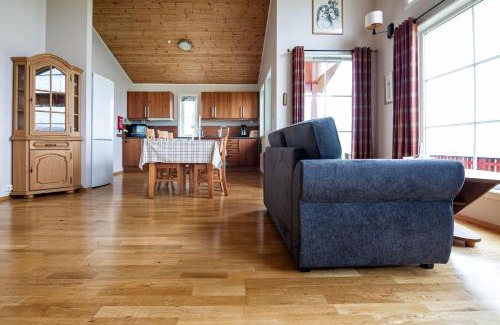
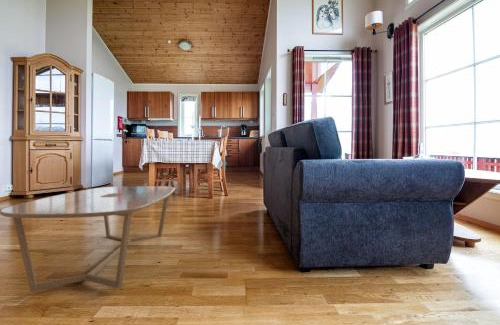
+ coffee table [0,185,176,293]
